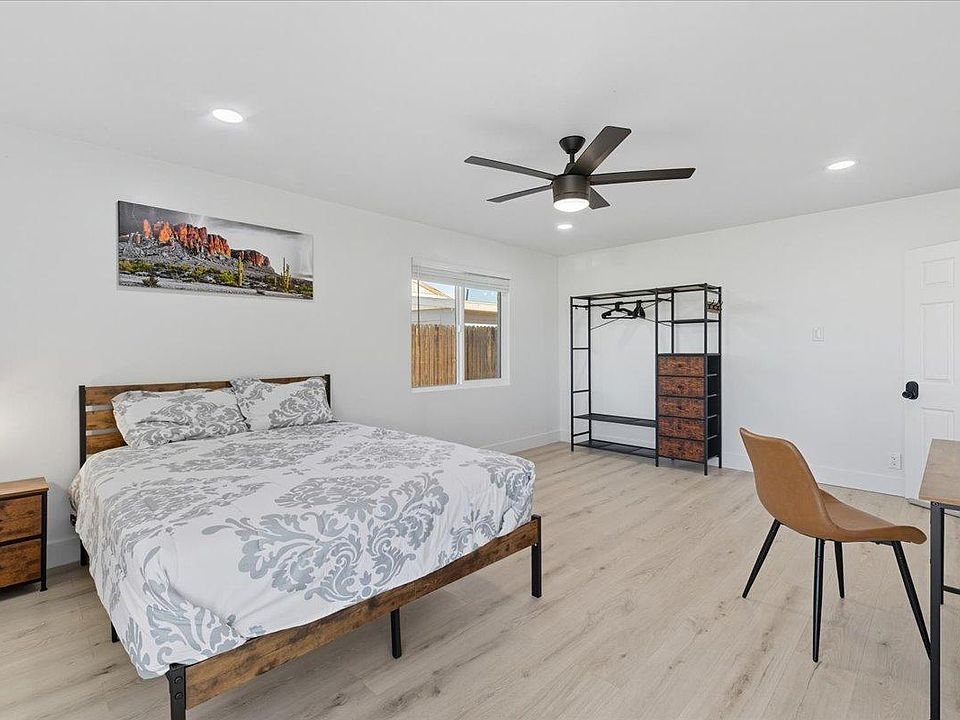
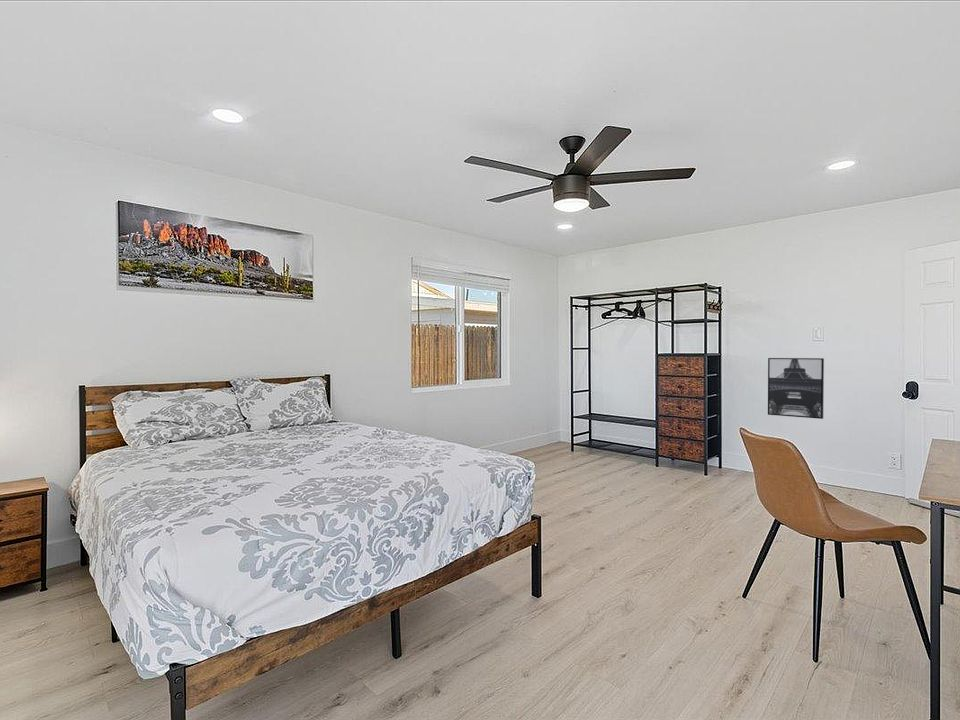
+ wall art [767,357,825,420]
